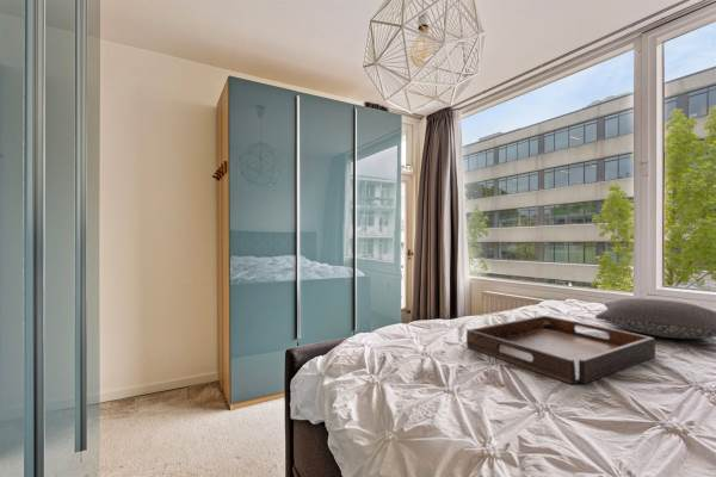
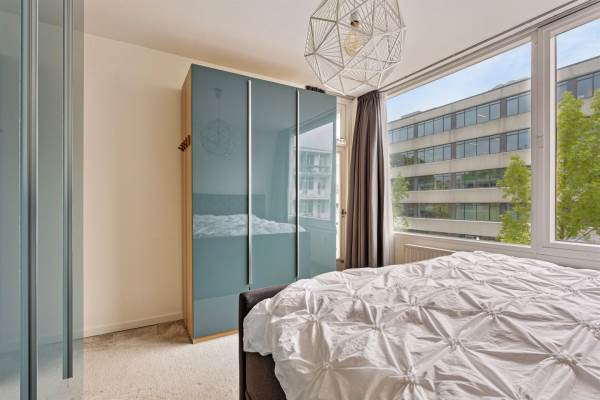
- serving tray [465,314,656,385]
- pillow [594,297,716,340]
